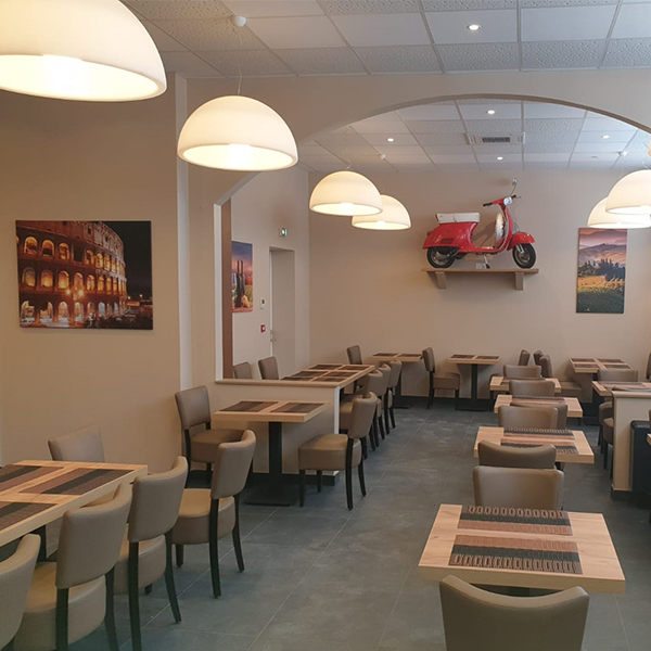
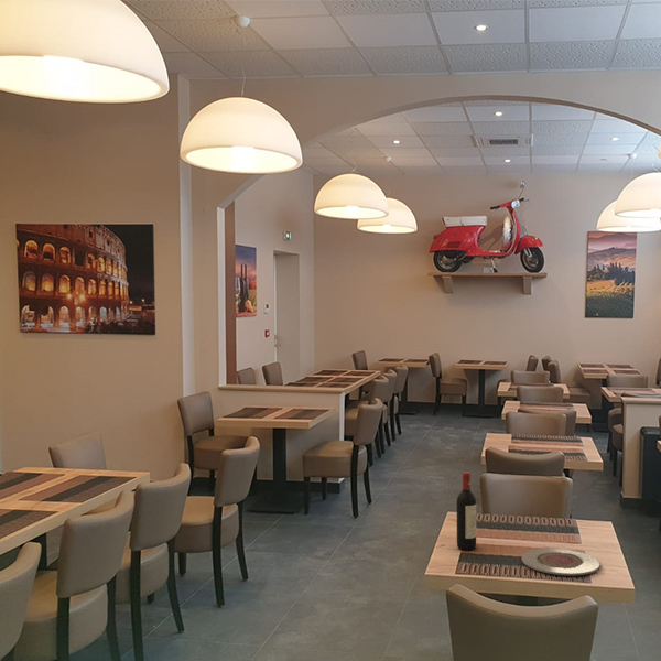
+ plate [521,548,600,577]
+ wine bottle [456,470,477,551]
